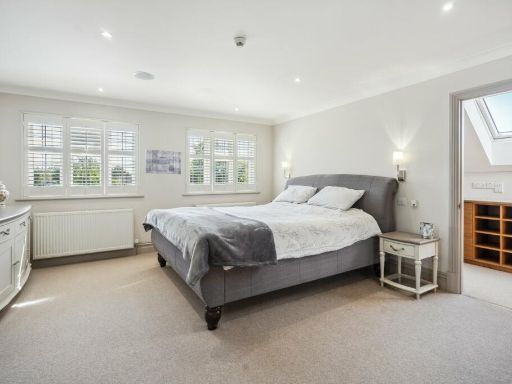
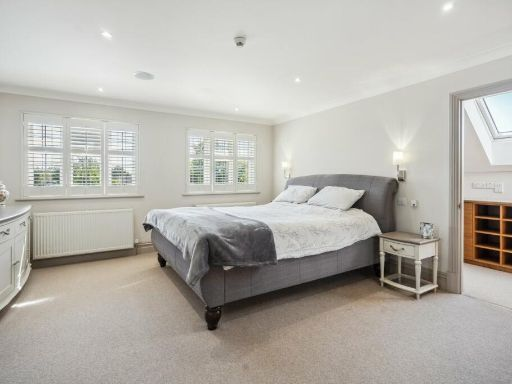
- wall art [145,148,182,175]
